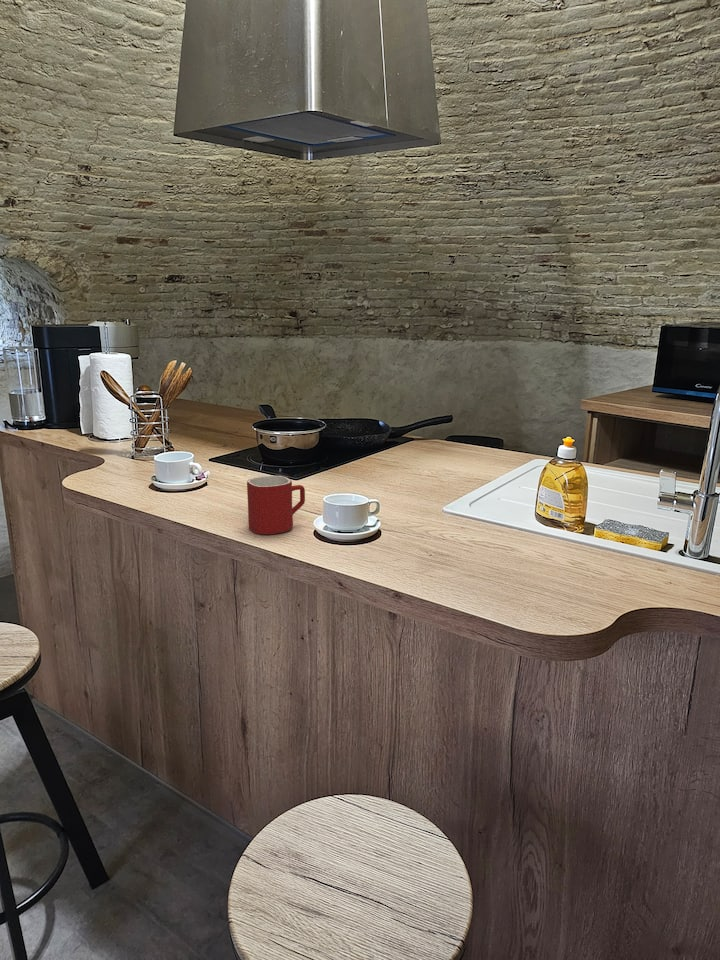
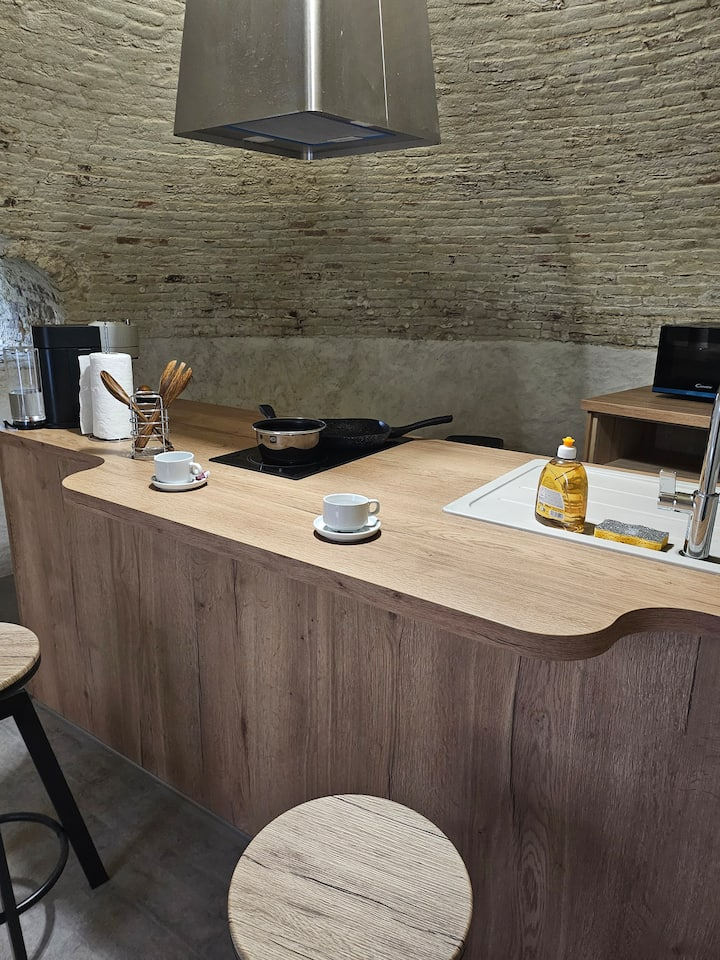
- mug [246,475,306,535]
